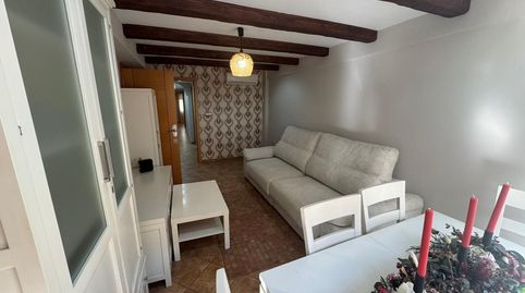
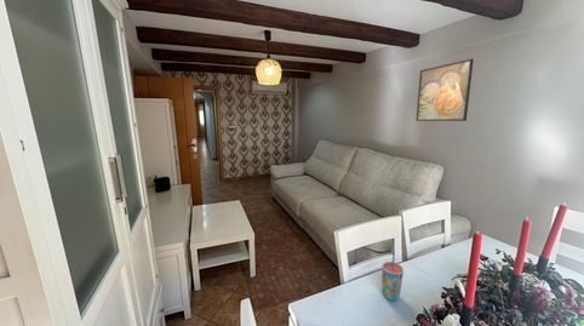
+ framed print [416,58,475,122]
+ cup [380,251,405,302]
